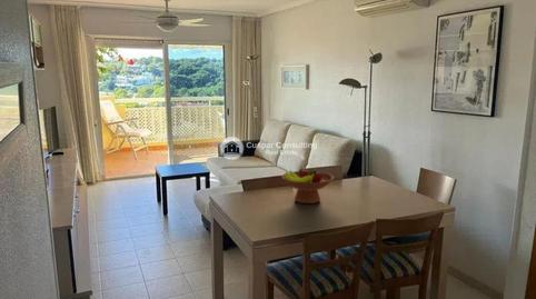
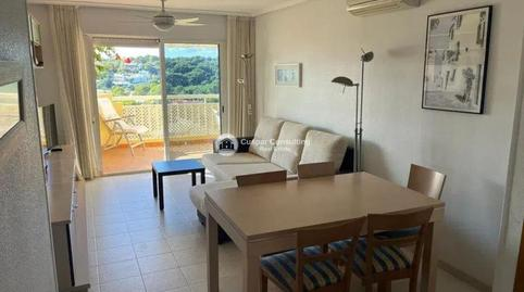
- fruit bowl [280,167,335,205]
